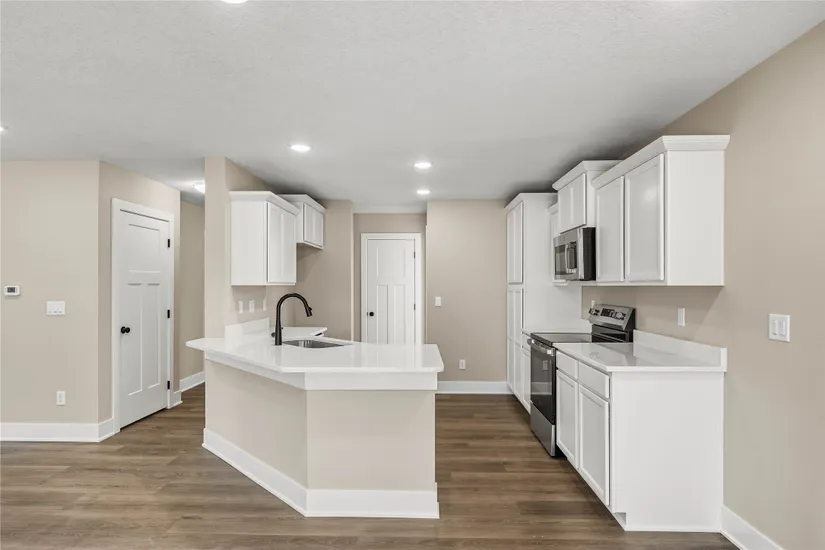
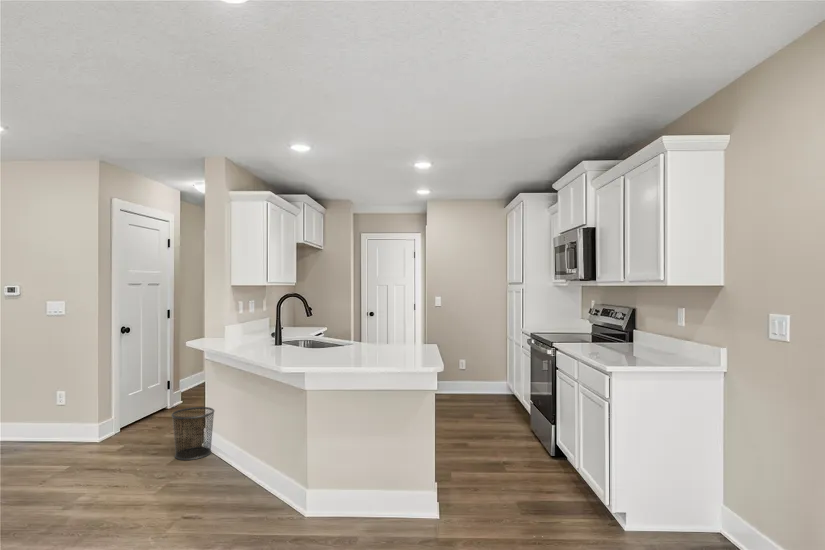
+ waste bin [170,406,216,461]
